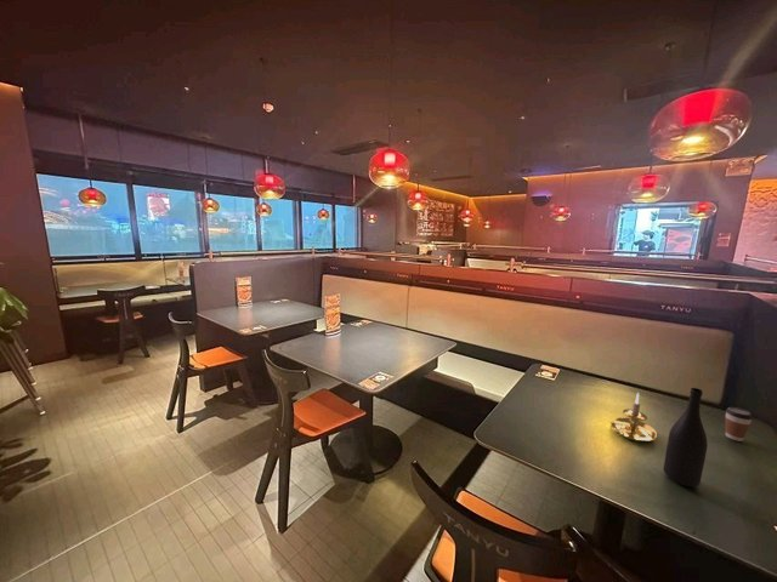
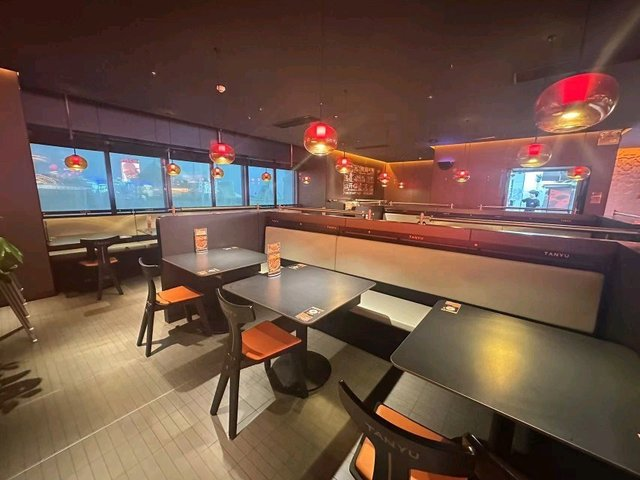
- wine bottle [663,387,709,487]
- candle holder [609,392,658,443]
- coffee cup [724,406,754,443]
